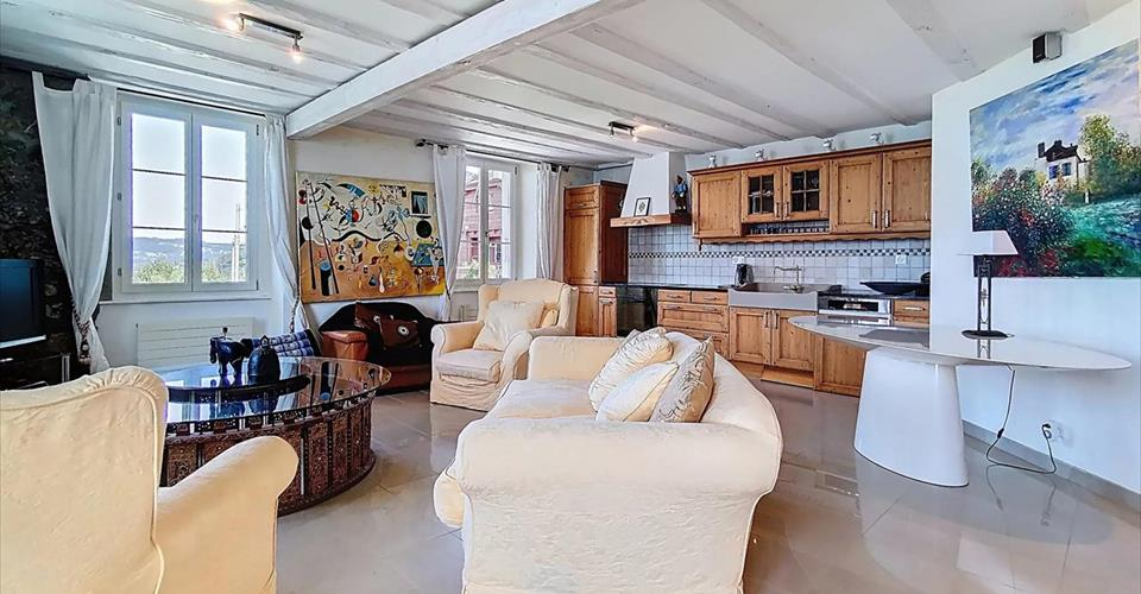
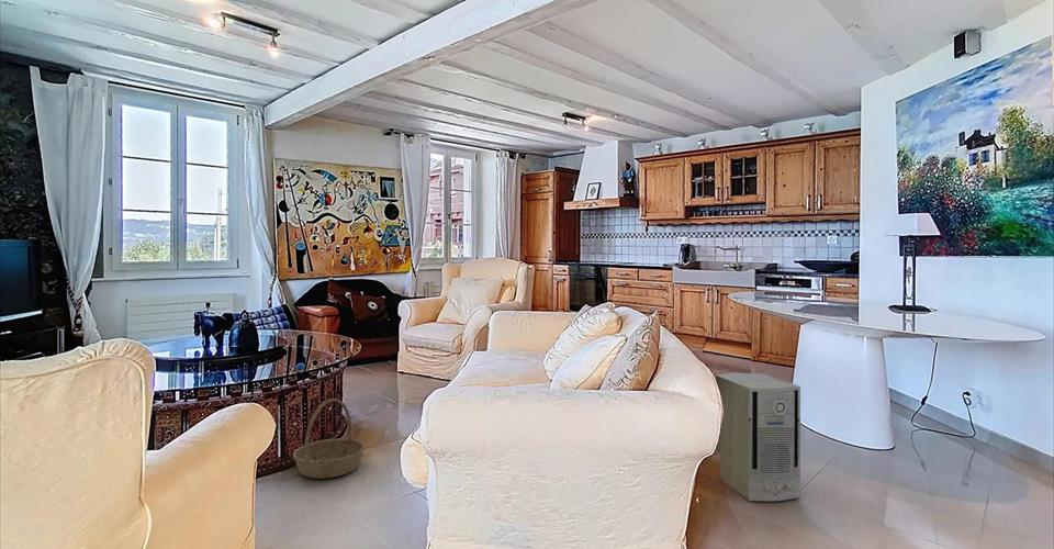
+ air purifier [715,372,801,502]
+ basket [292,397,367,480]
